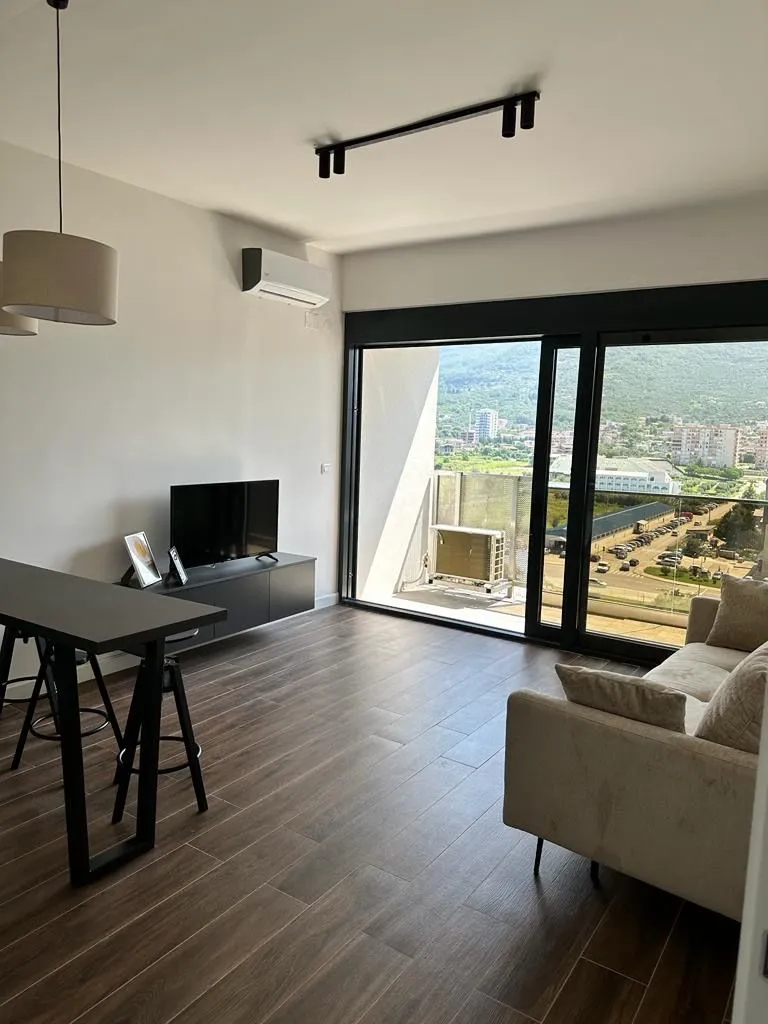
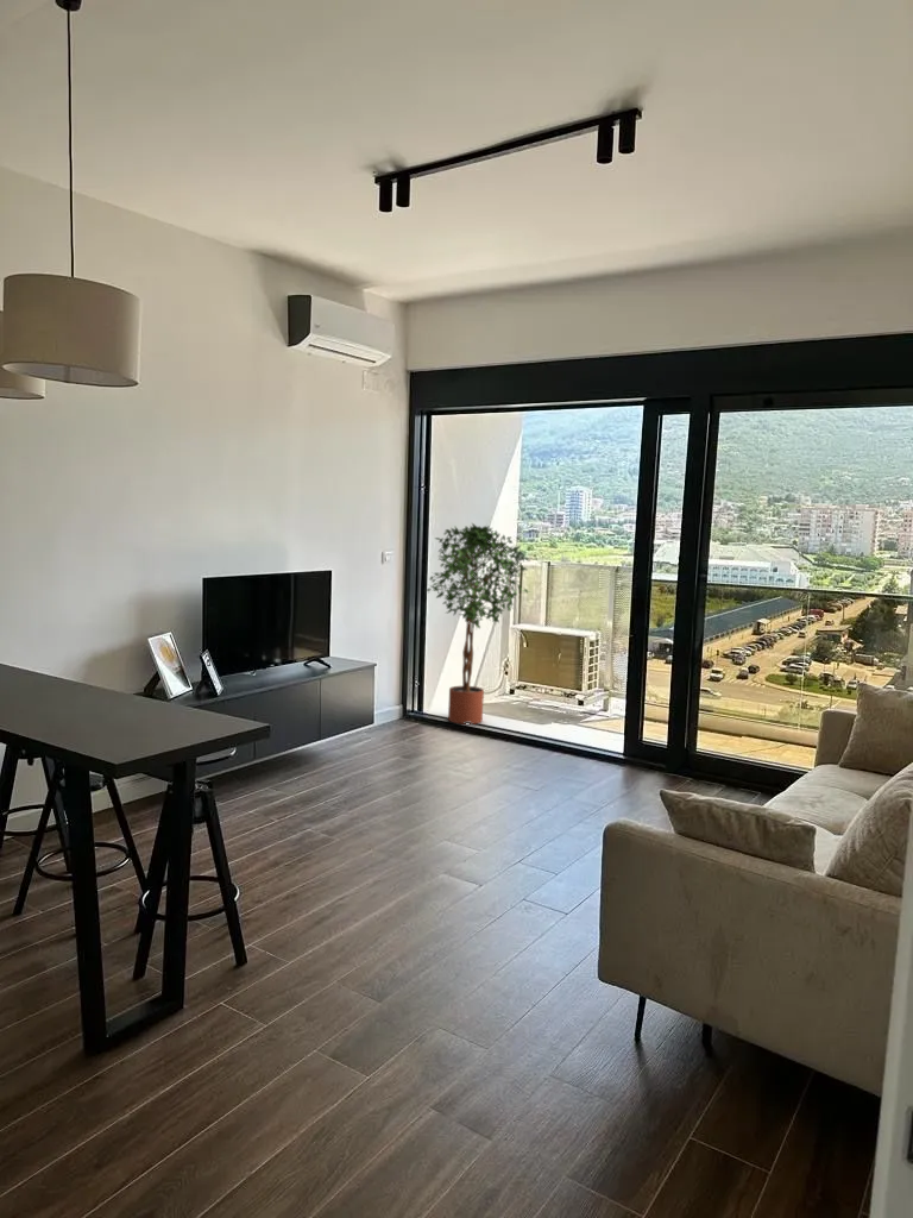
+ potted tree [426,522,533,726]
